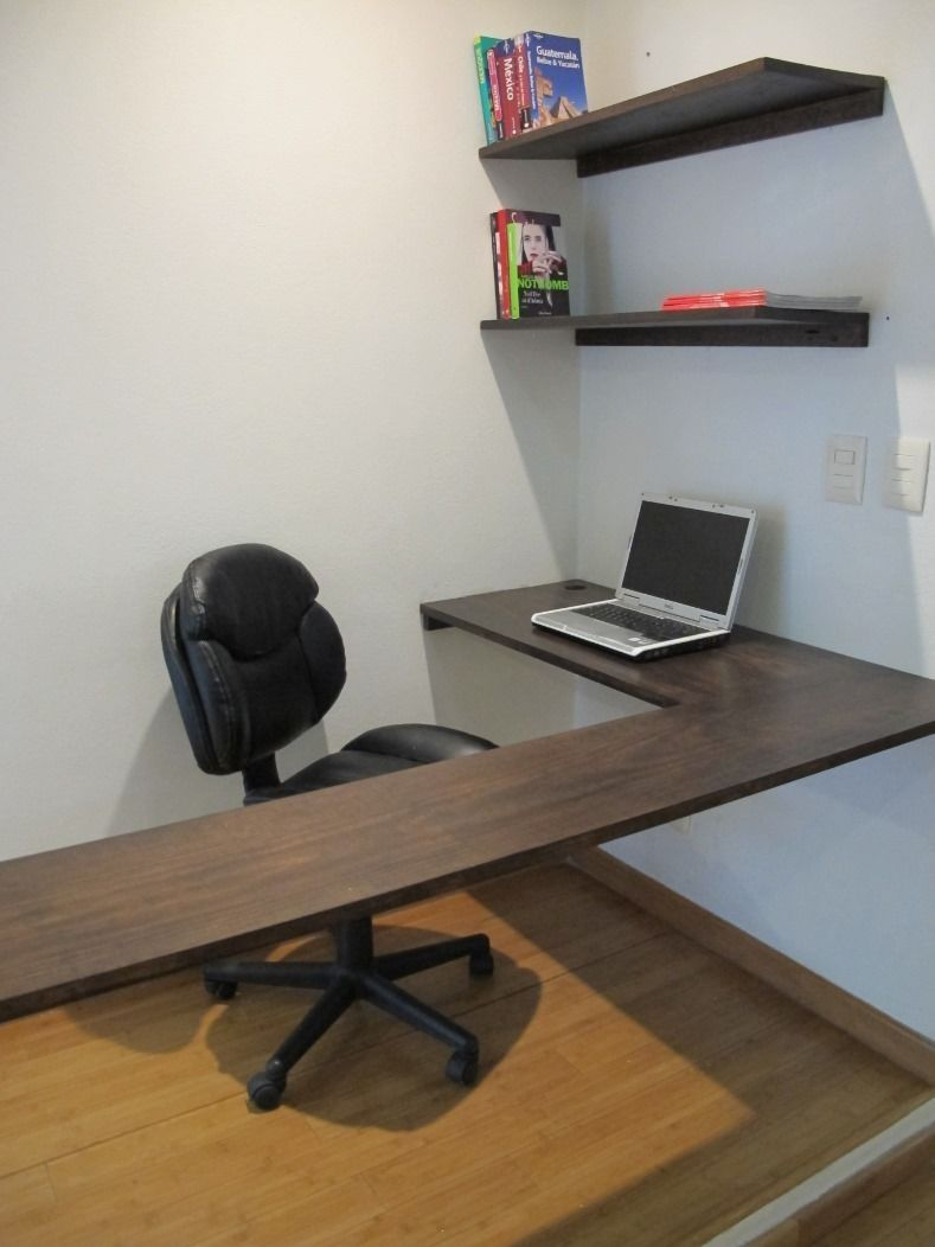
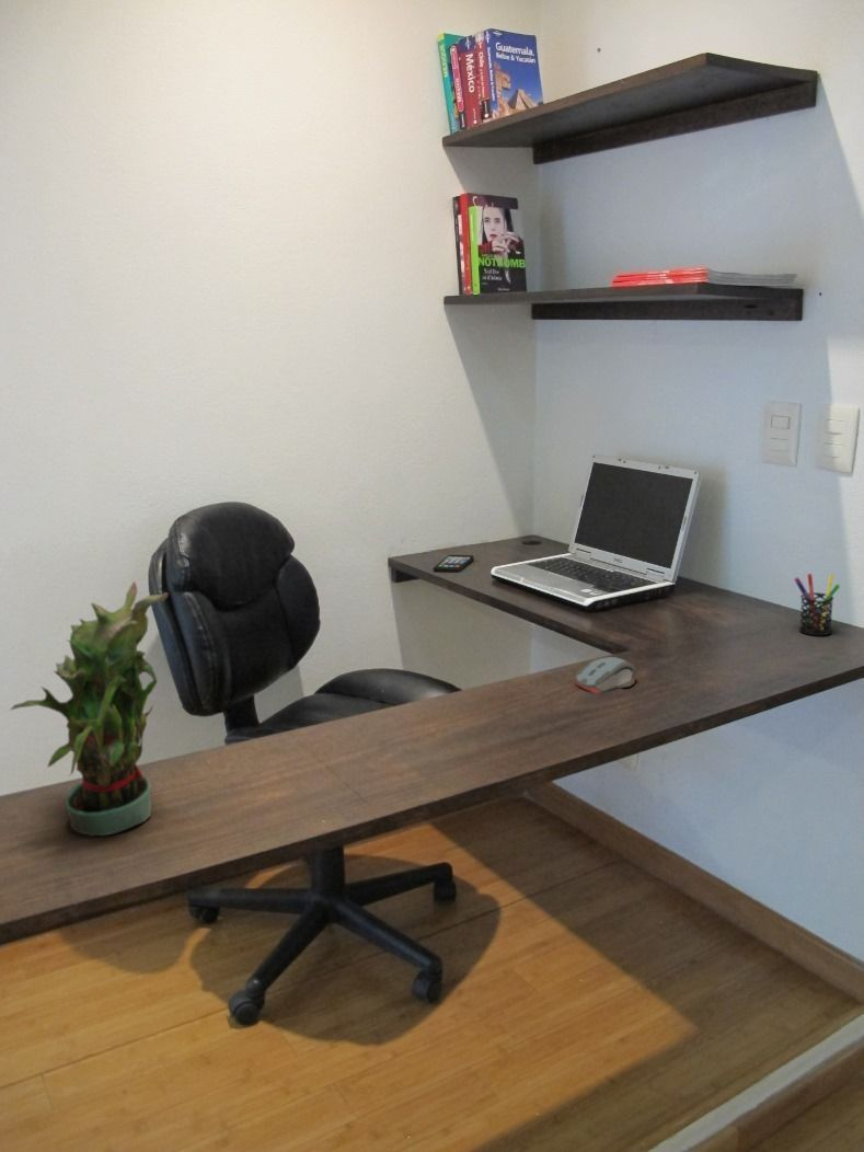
+ smartphone [433,554,475,574]
+ pen holder [794,573,841,637]
+ potted plant [9,580,170,837]
+ computer mouse [574,656,637,694]
